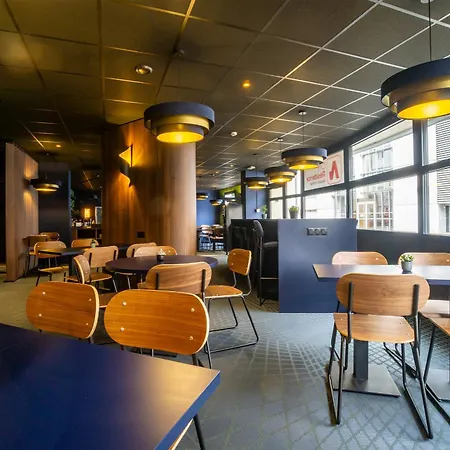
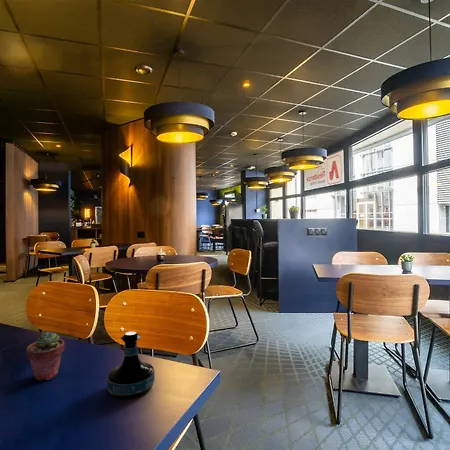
+ potted succulent [26,331,65,382]
+ tequila bottle [107,331,156,400]
